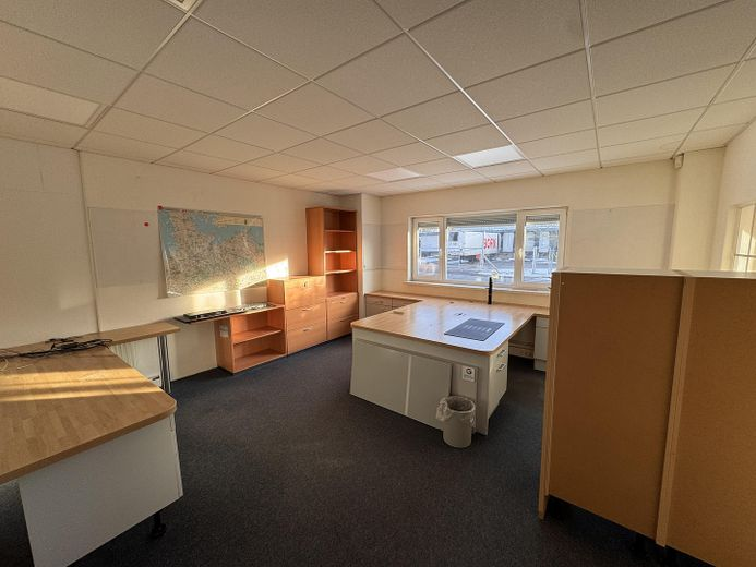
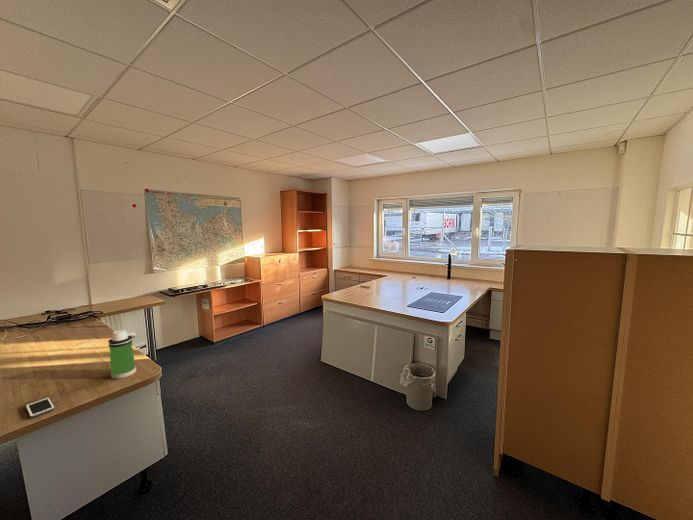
+ water bottle [107,329,137,380]
+ cell phone [25,396,56,419]
